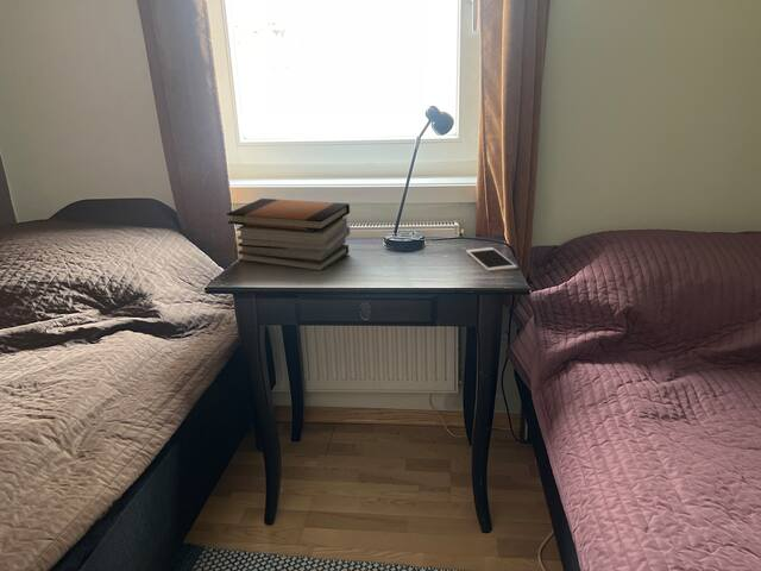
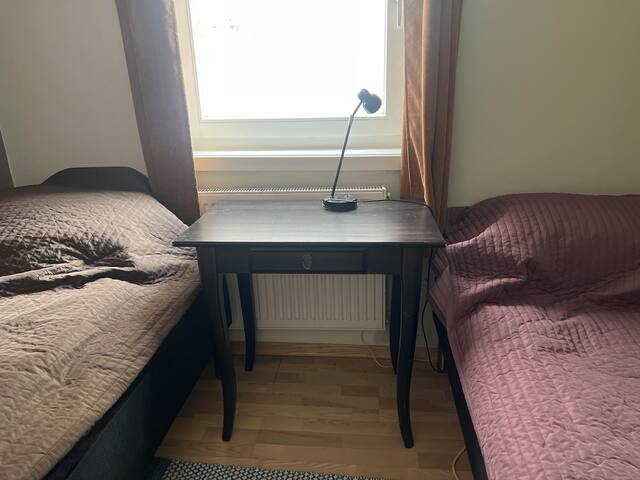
- book stack [226,197,351,272]
- cell phone [465,246,518,272]
